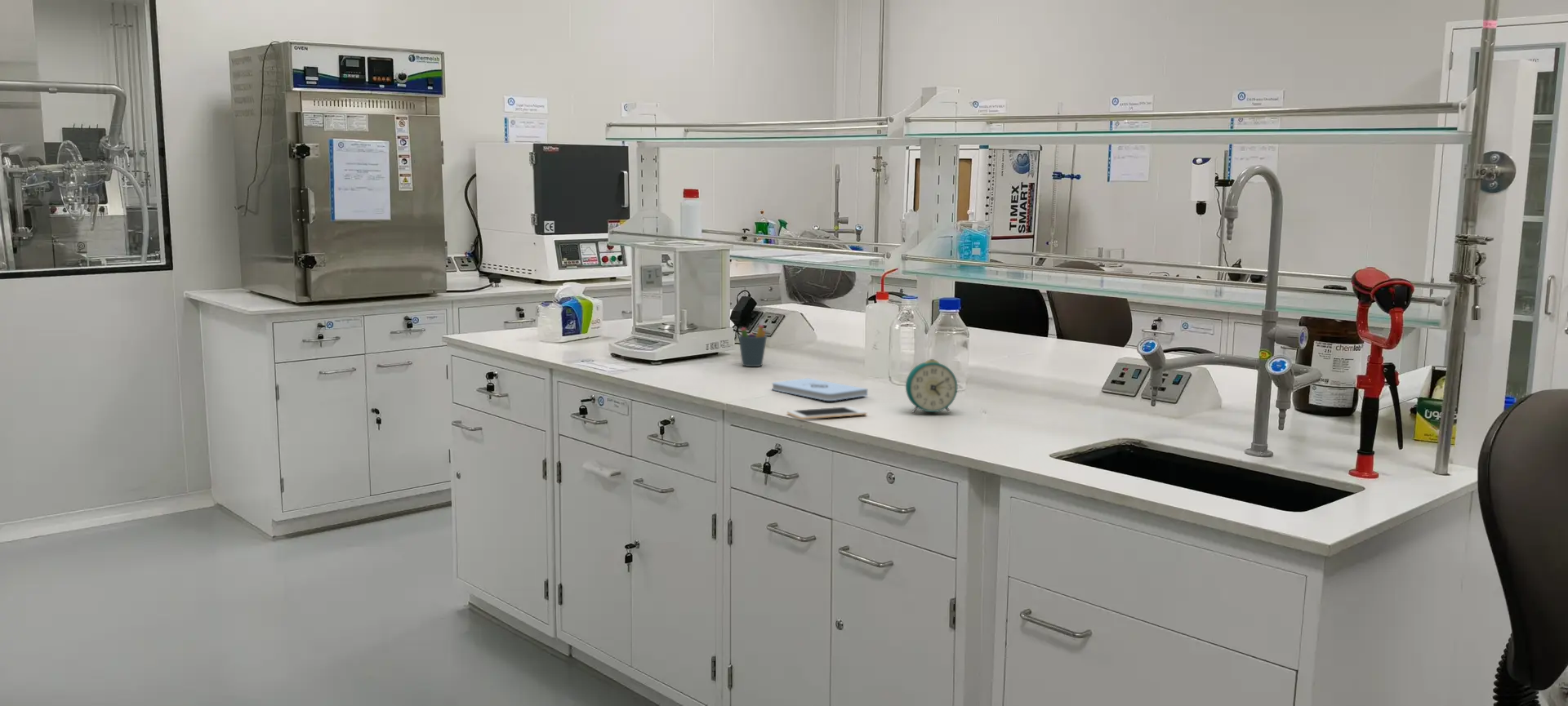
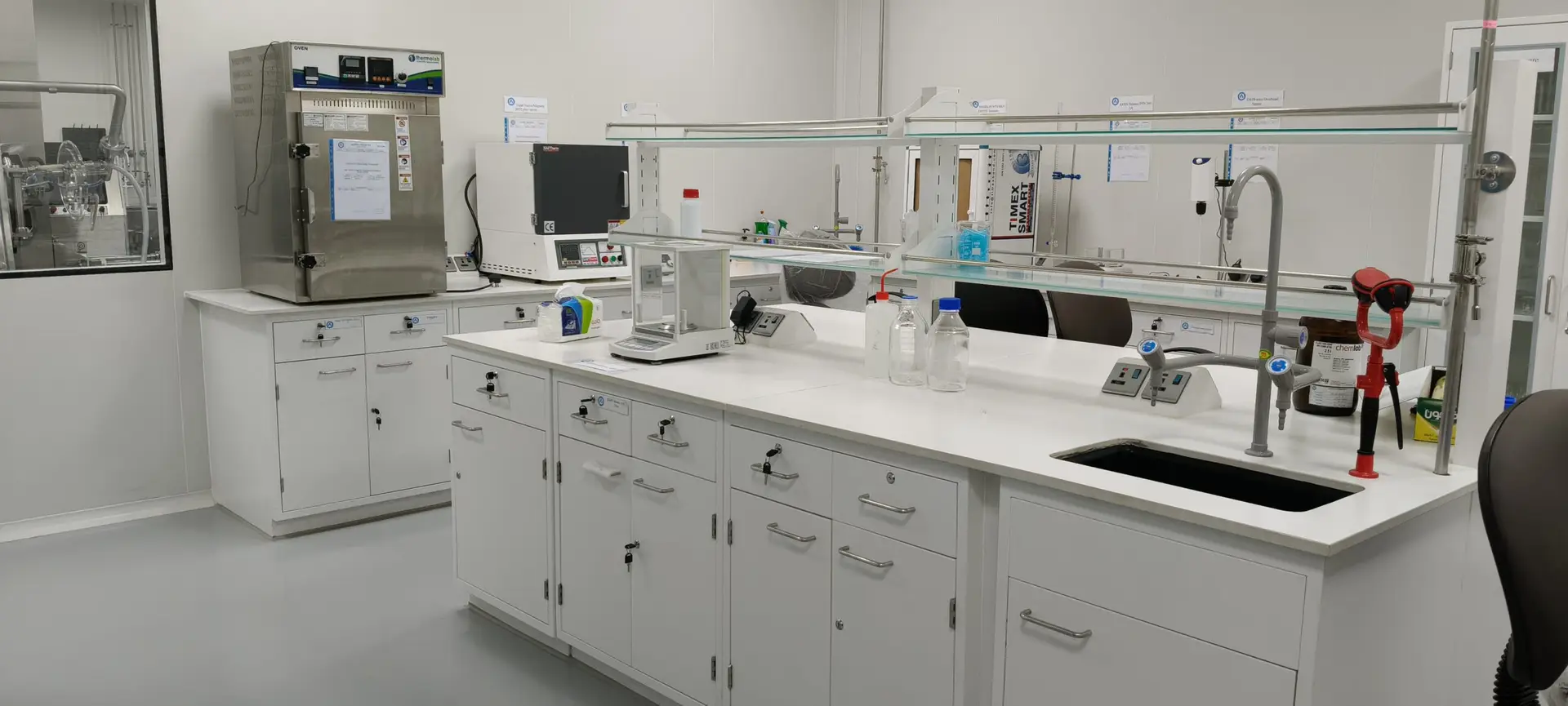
- pen holder [737,318,768,367]
- cell phone [786,406,867,420]
- alarm clock [905,358,958,414]
- notepad [771,377,868,402]
